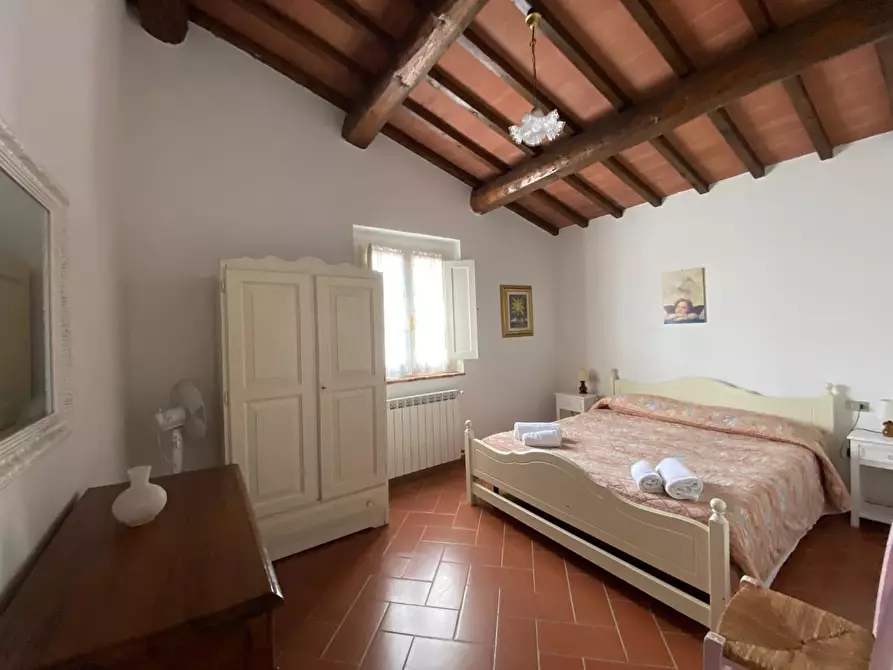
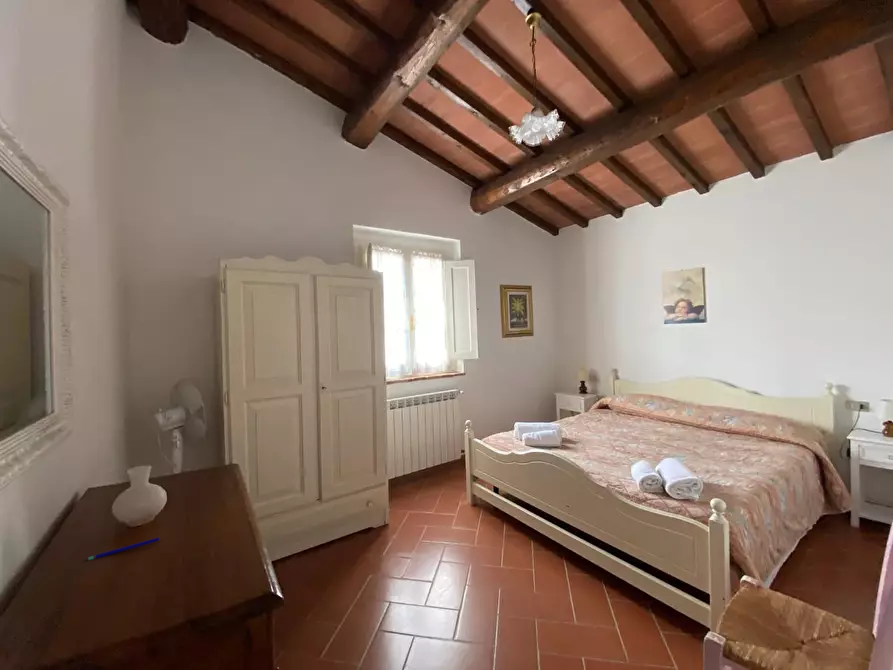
+ pen [86,536,160,561]
